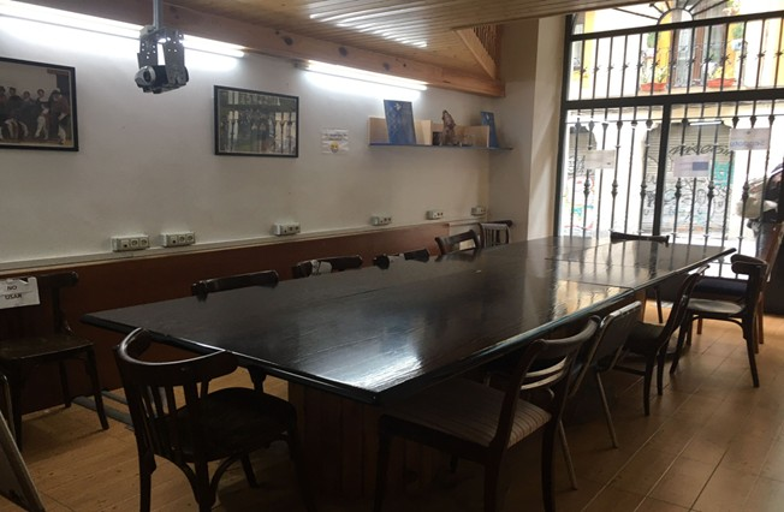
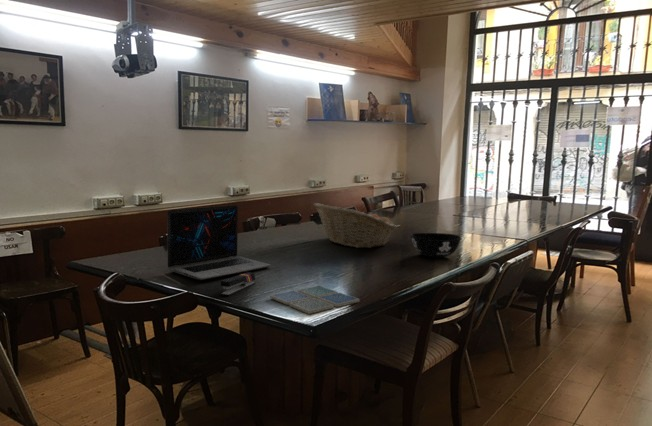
+ laptop [166,204,271,281]
+ bowl [410,232,462,258]
+ stapler [219,271,256,297]
+ fruit basket [313,202,398,249]
+ drink coaster [269,285,361,315]
